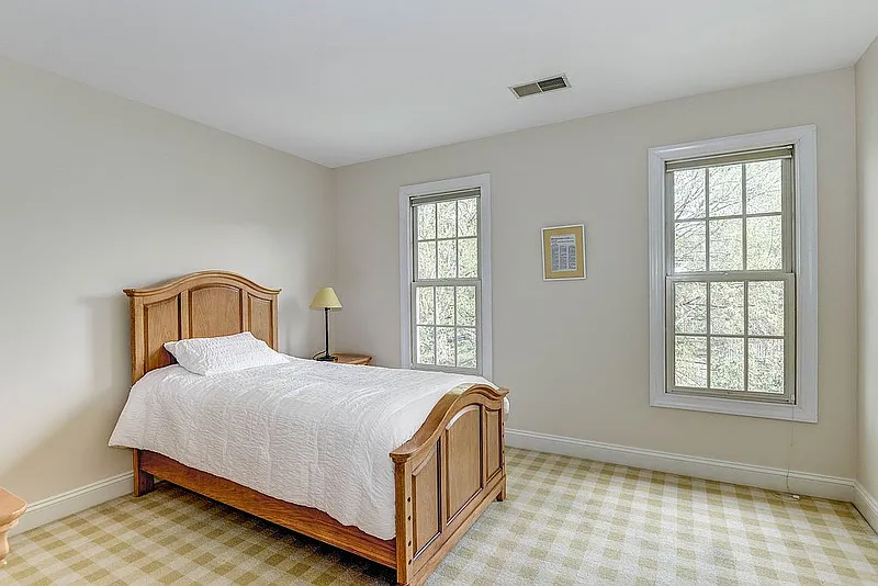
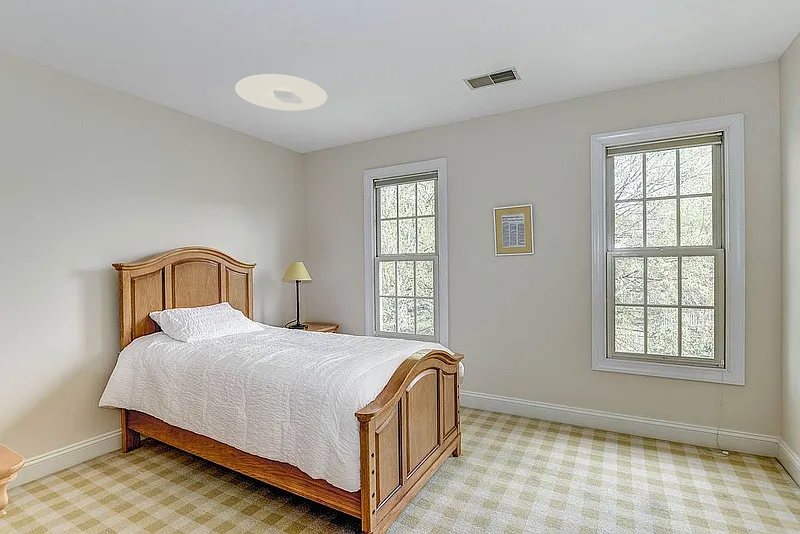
+ ceiling light [234,73,328,112]
